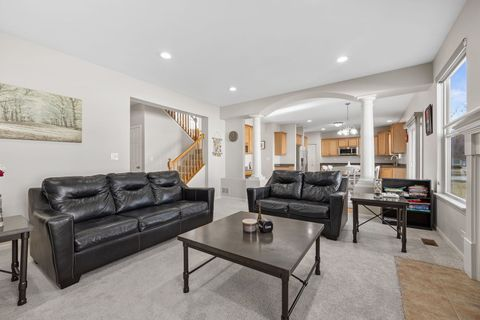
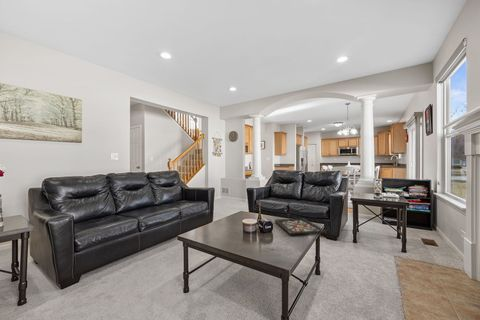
+ decorative tray [274,217,328,236]
